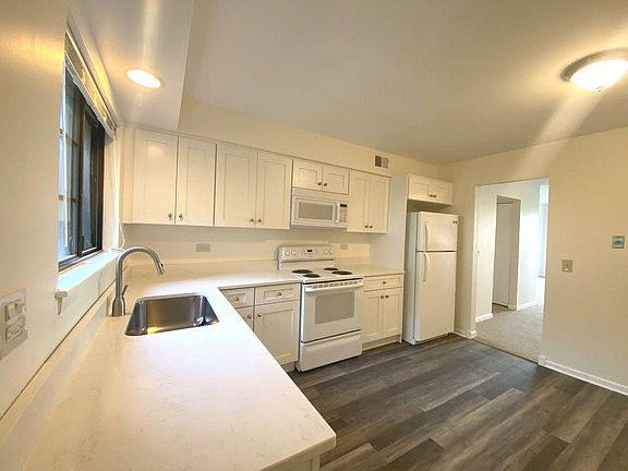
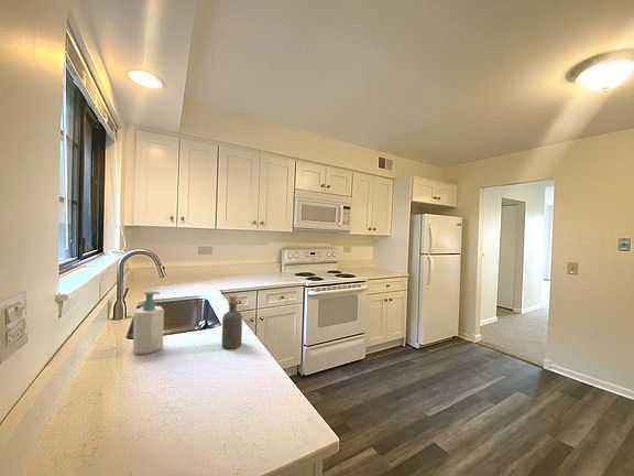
+ soap bottle [132,291,165,355]
+ bottle [221,294,243,350]
